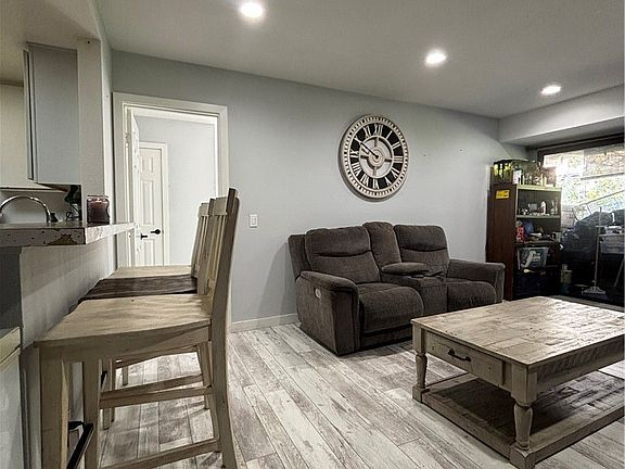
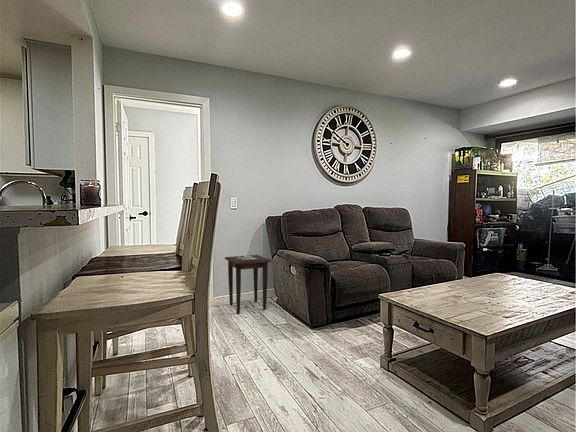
+ side table [224,254,273,314]
